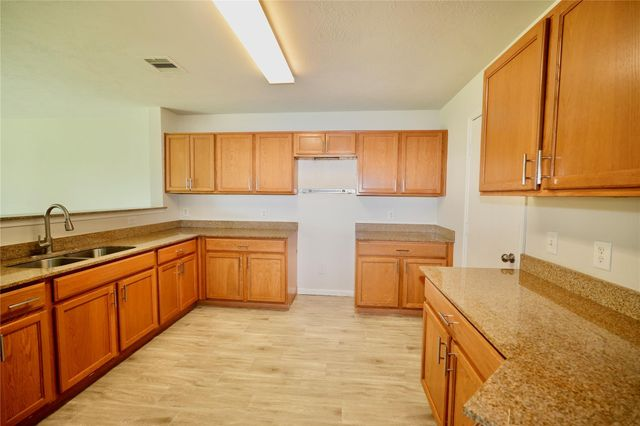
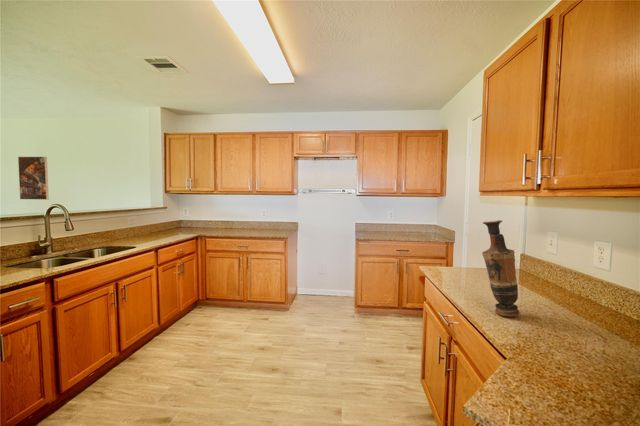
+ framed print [17,156,50,201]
+ vase [481,219,521,317]
